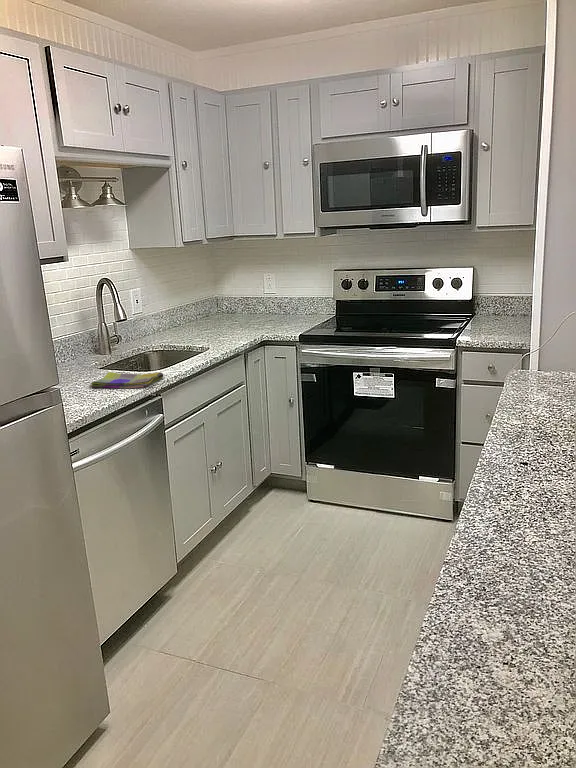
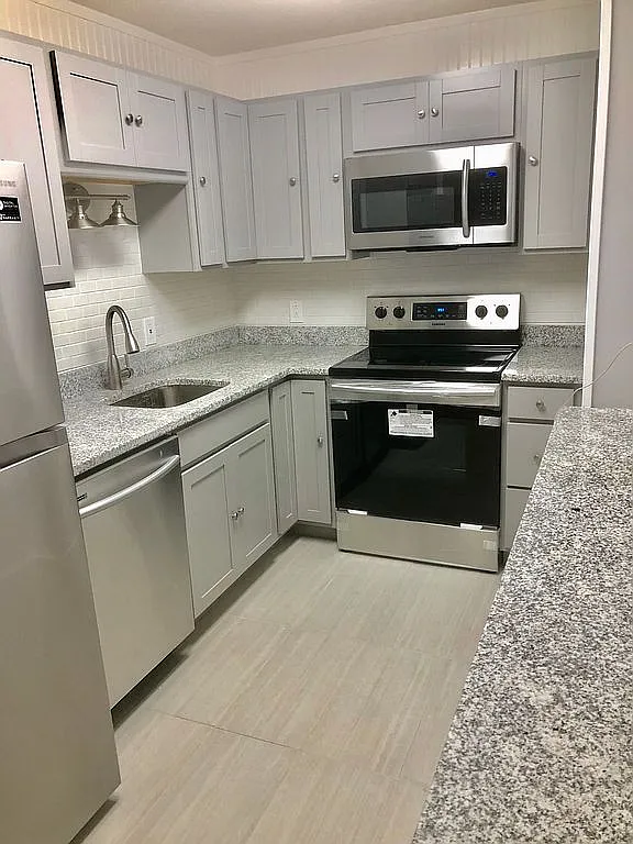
- dish towel [89,371,165,389]
